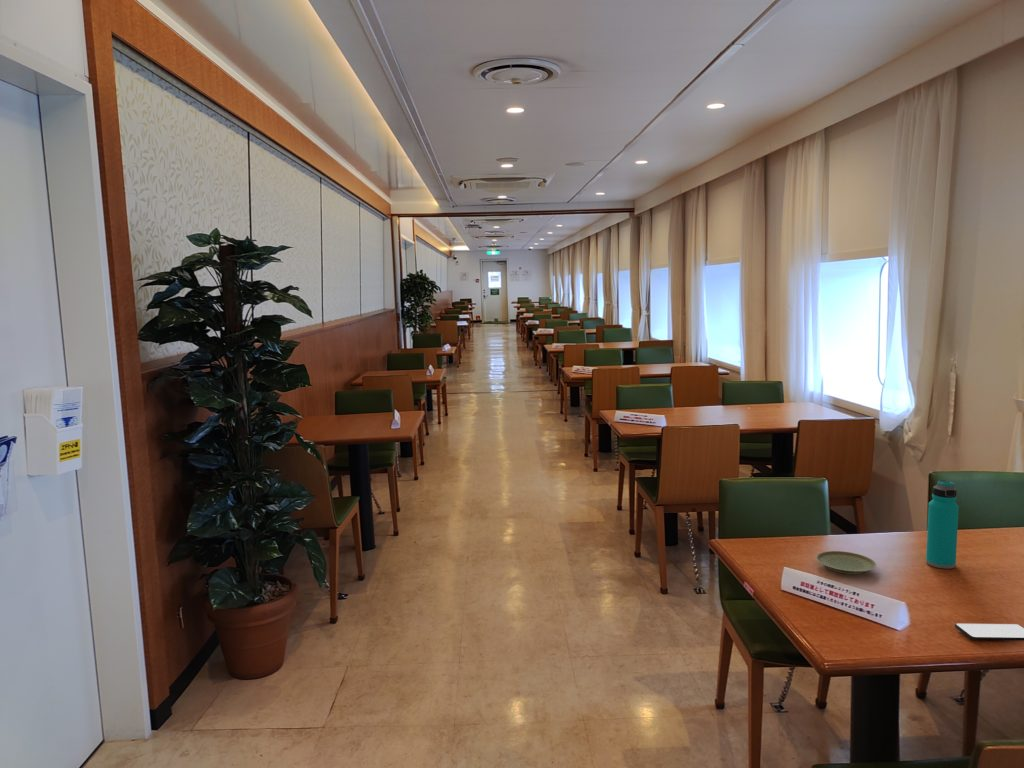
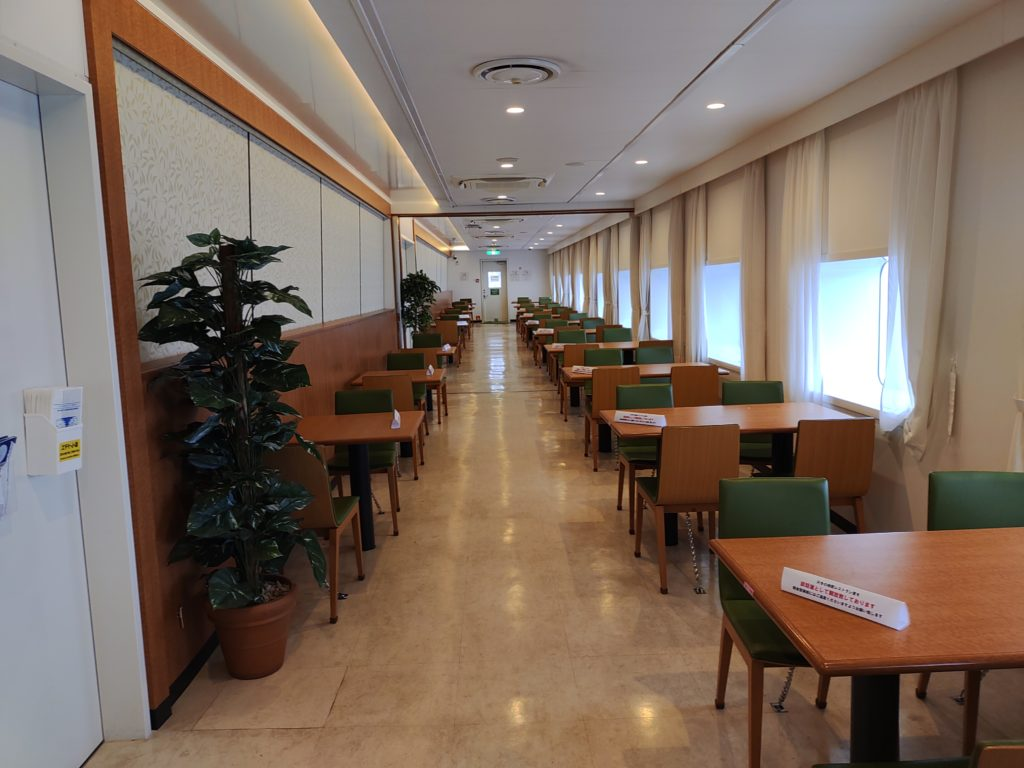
- plate [815,550,877,575]
- water bottle [925,479,960,570]
- smartphone [954,623,1024,642]
